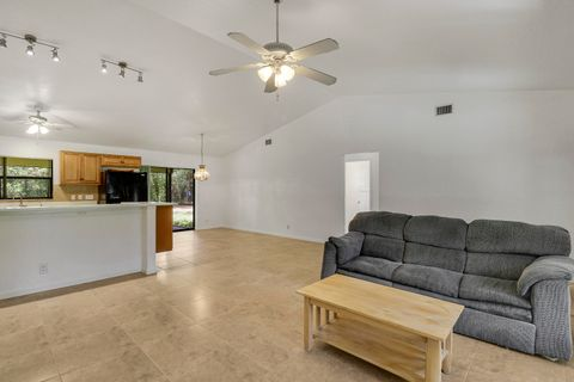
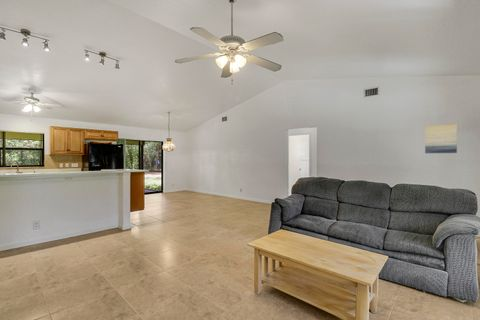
+ wall art [424,123,458,154]
